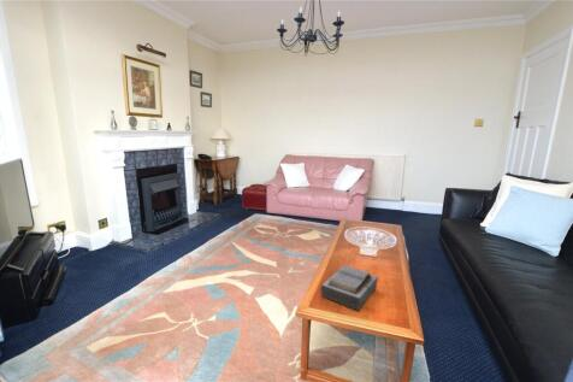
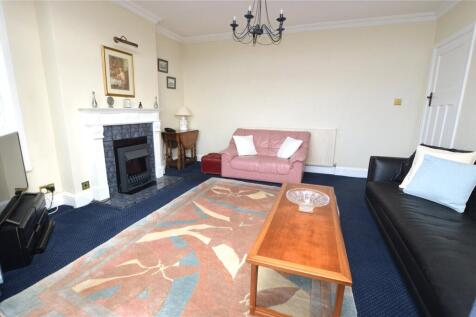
- bible [320,264,379,312]
